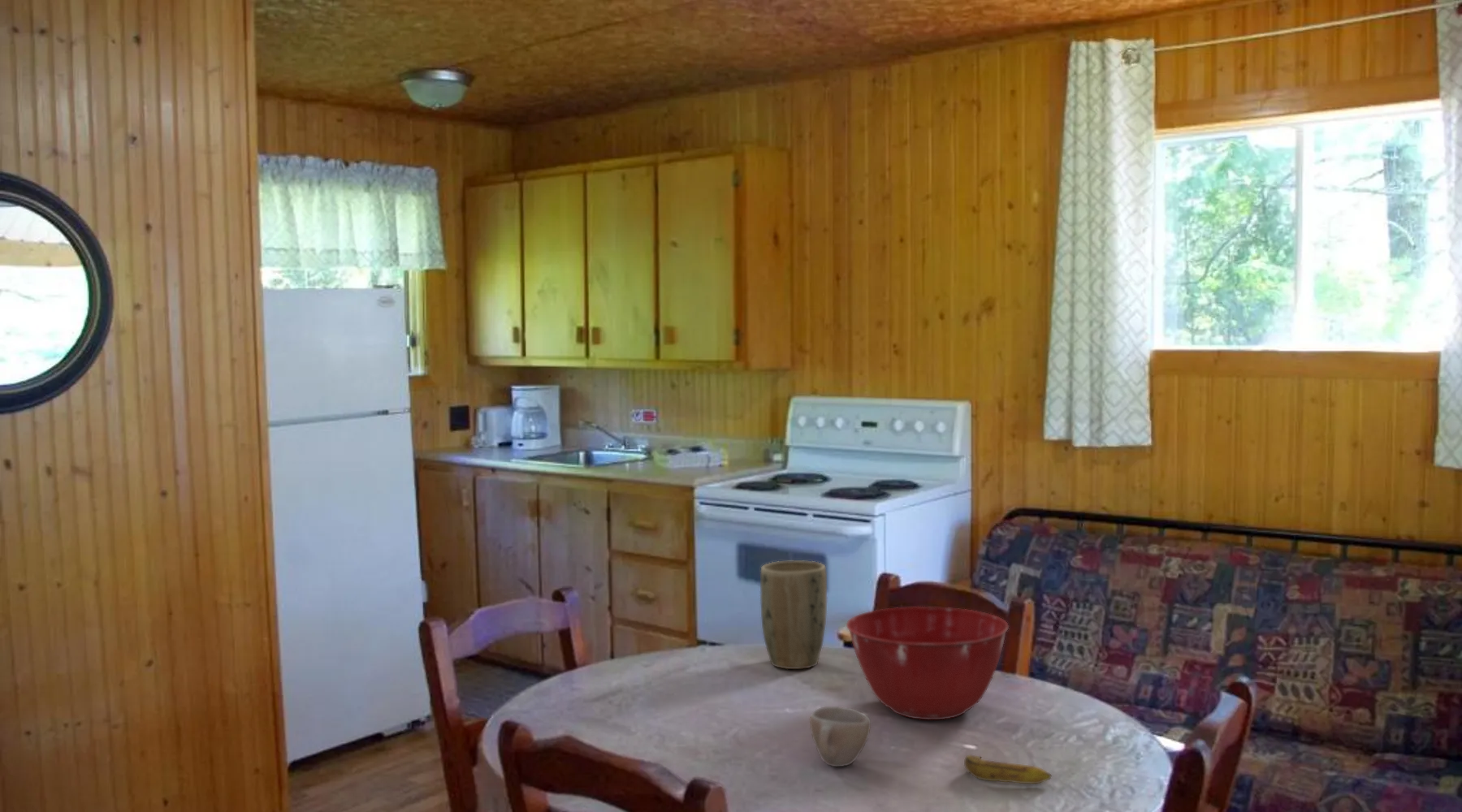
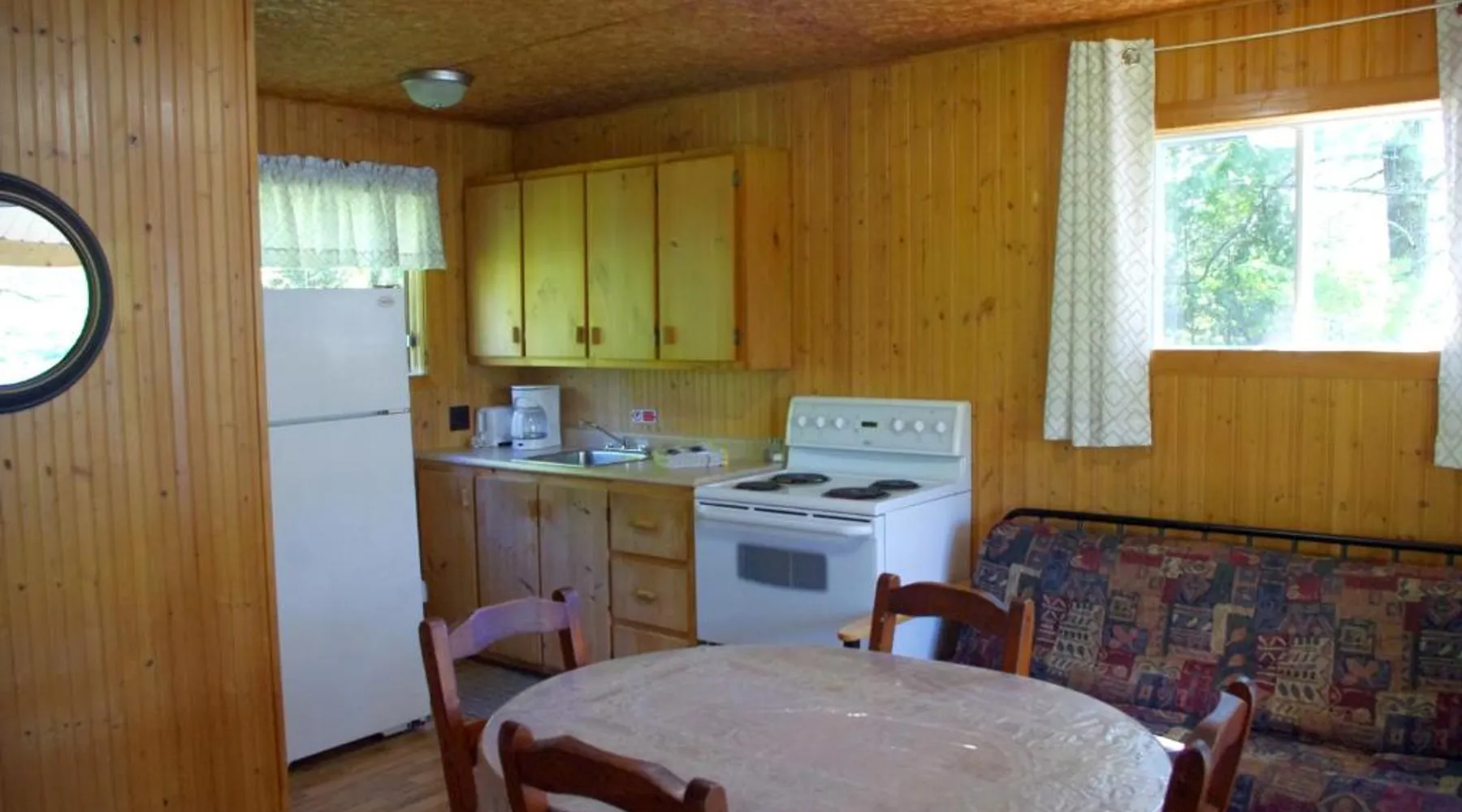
- banana [963,754,1052,784]
- cup [809,706,872,767]
- plant pot [759,559,828,670]
- mixing bowl [846,606,1010,720]
